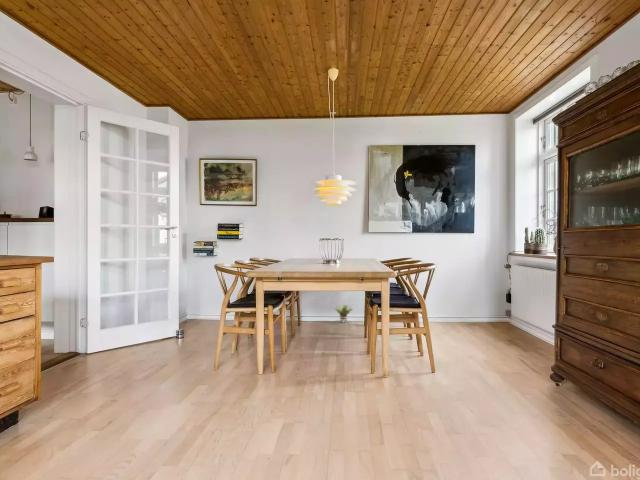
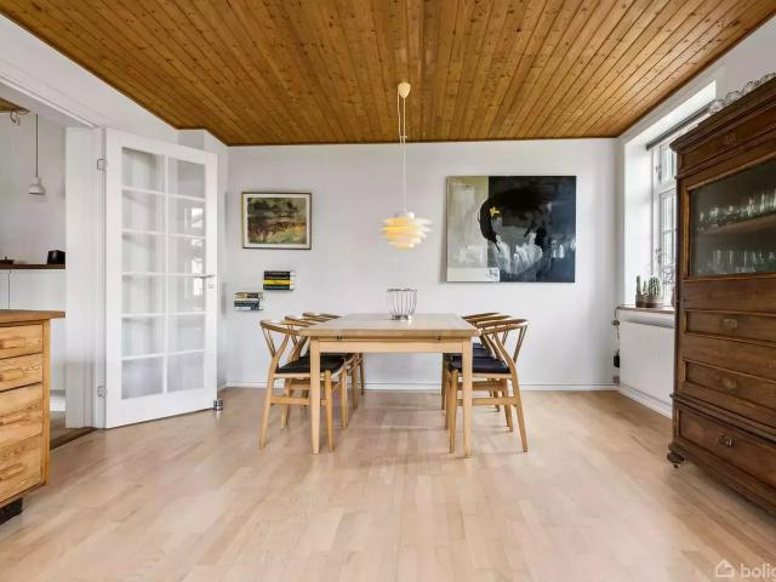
- potted plant [334,304,354,324]
